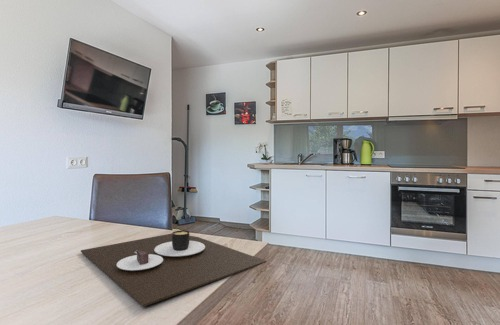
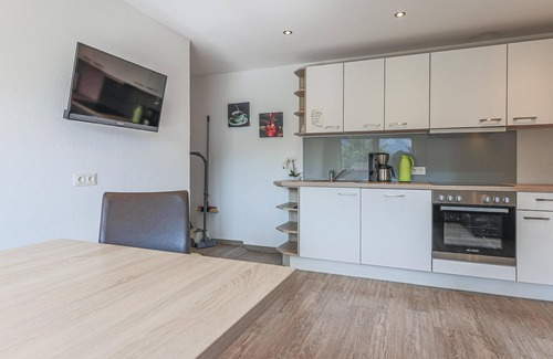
- place mat [80,230,267,308]
